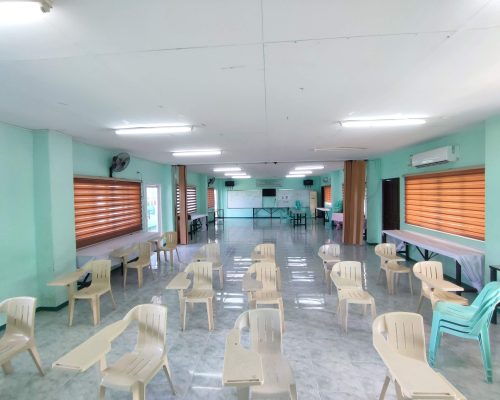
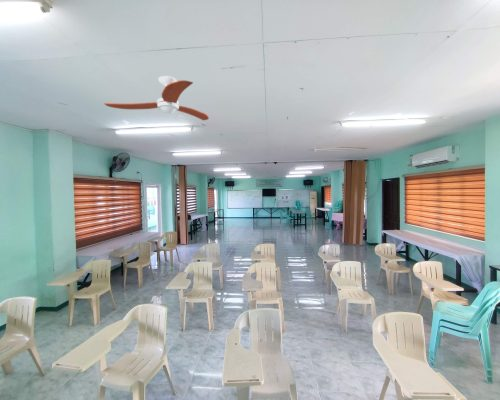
+ ceiling fan [103,75,210,121]
